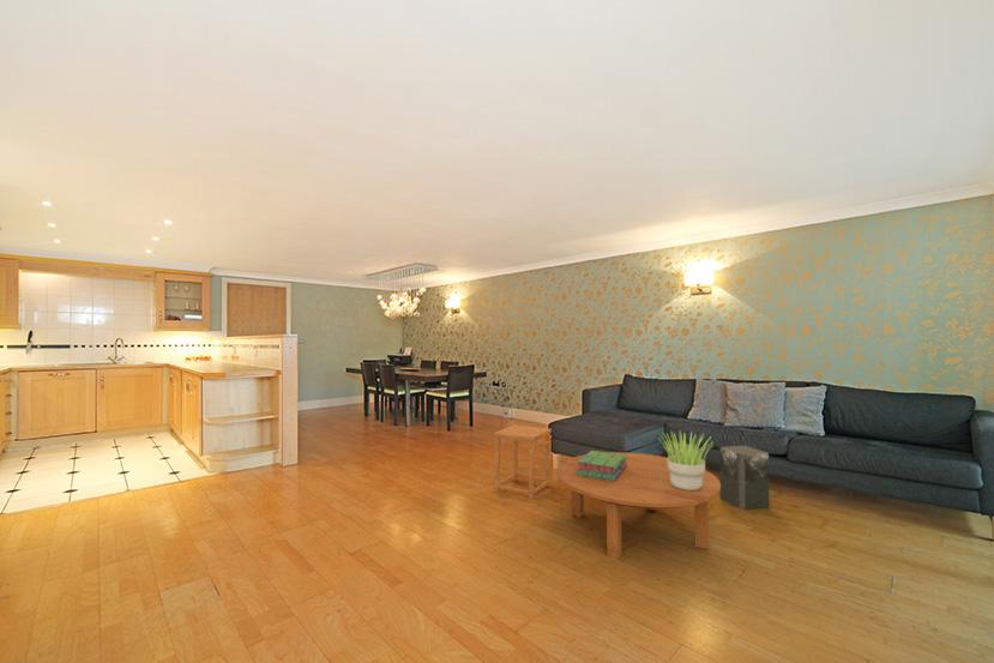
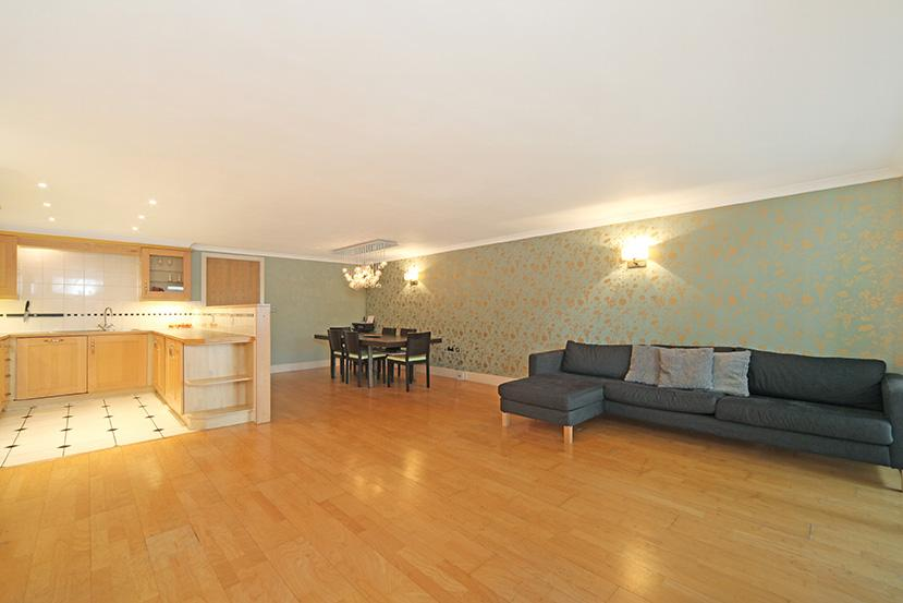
- coffee table [556,451,721,560]
- potted plant [659,430,712,490]
- side table [493,423,553,500]
- speaker [718,445,770,511]
- stack of books [577,450,627,481]
